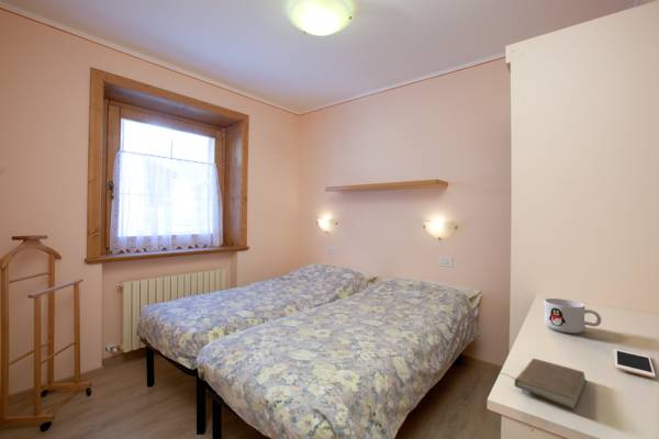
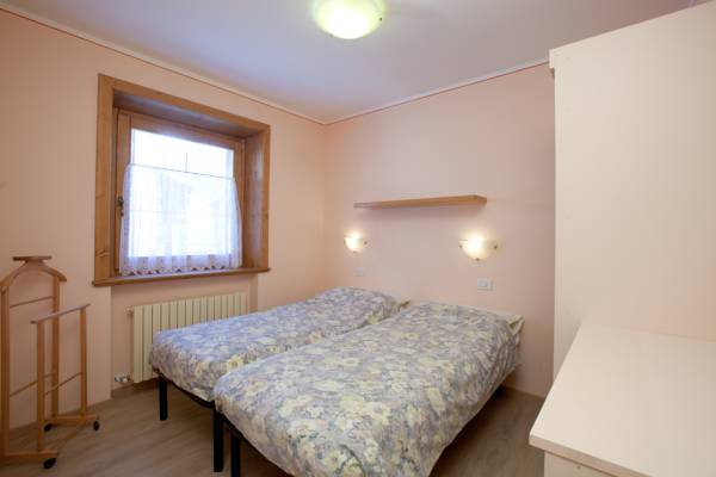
- book [498,358,588,409]
- mug [544,297,603,335]
- cell phone [614,348,657,379]
